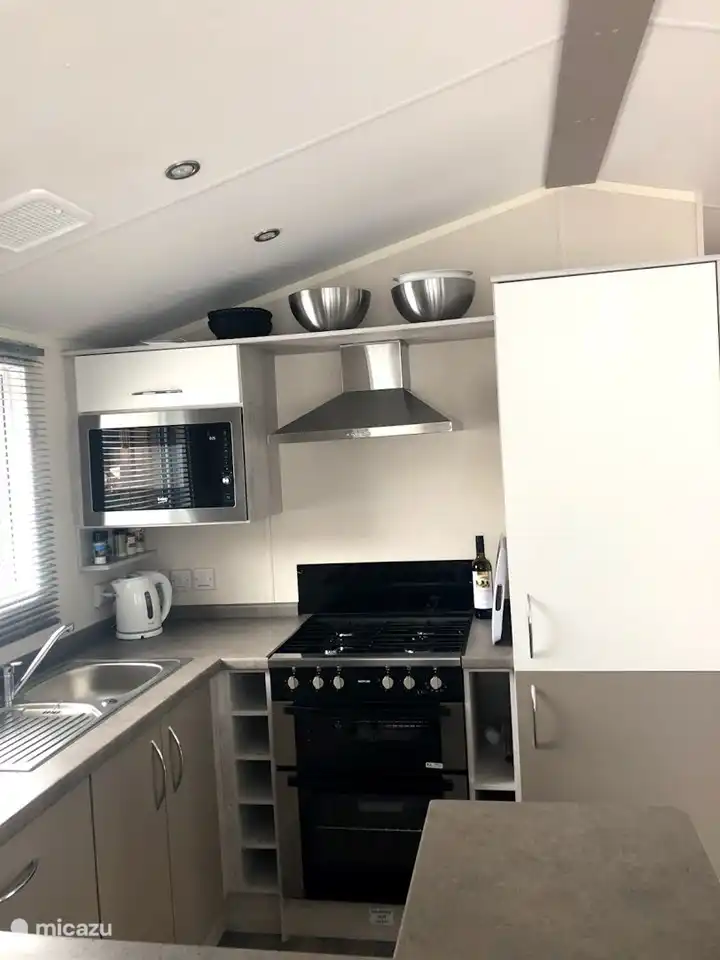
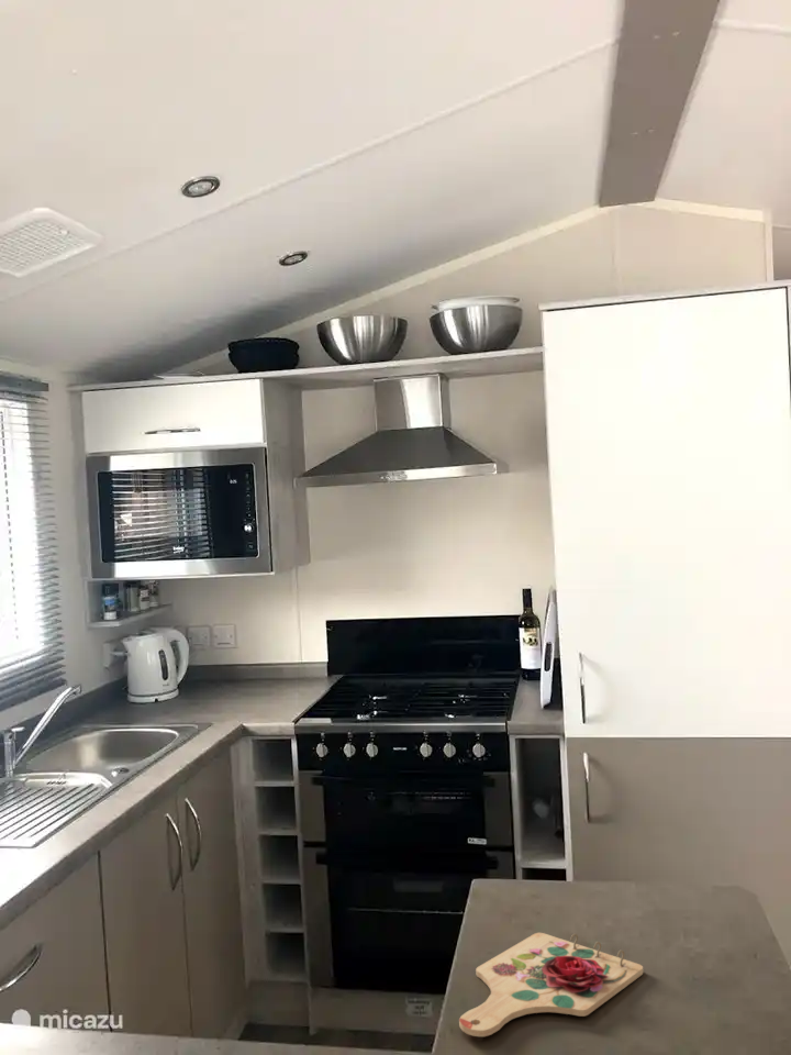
+ cutting board [458,932,644,1037]
